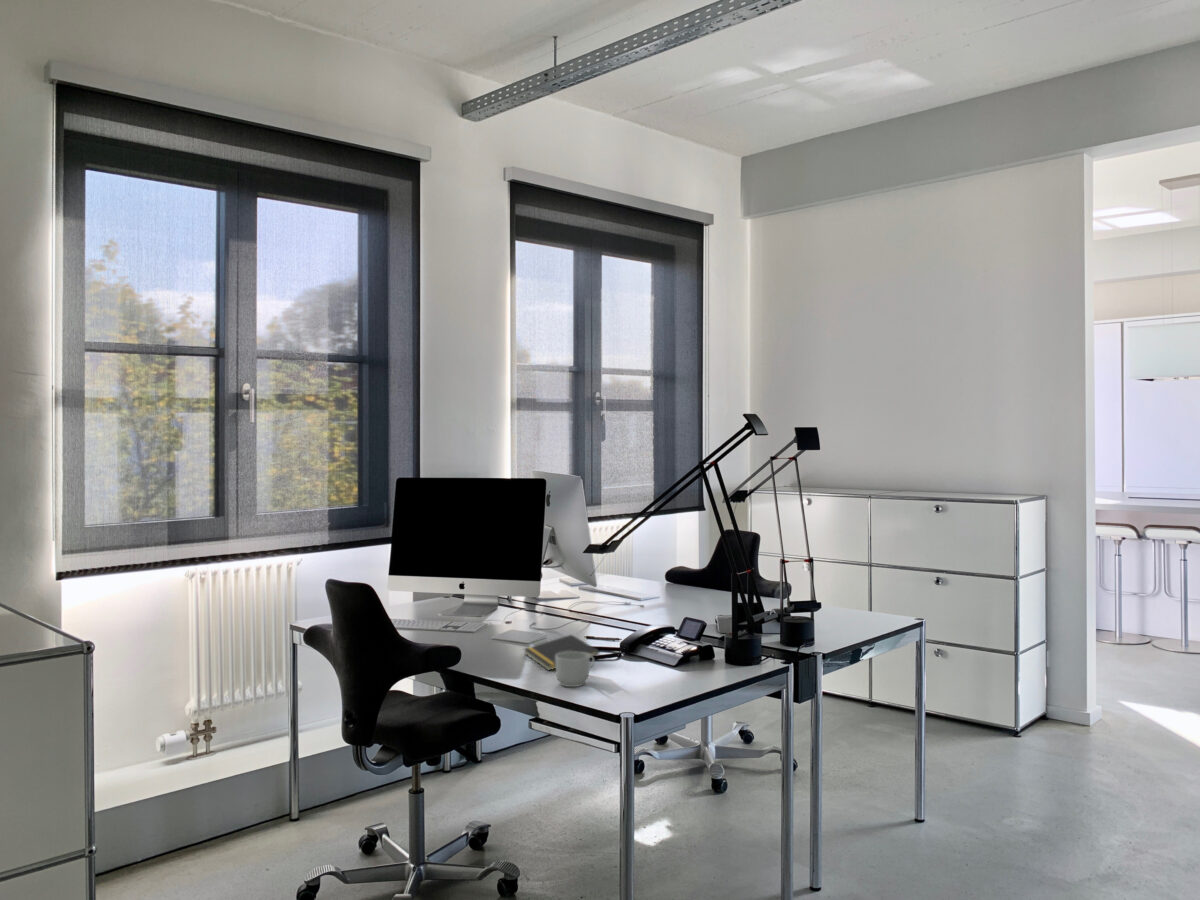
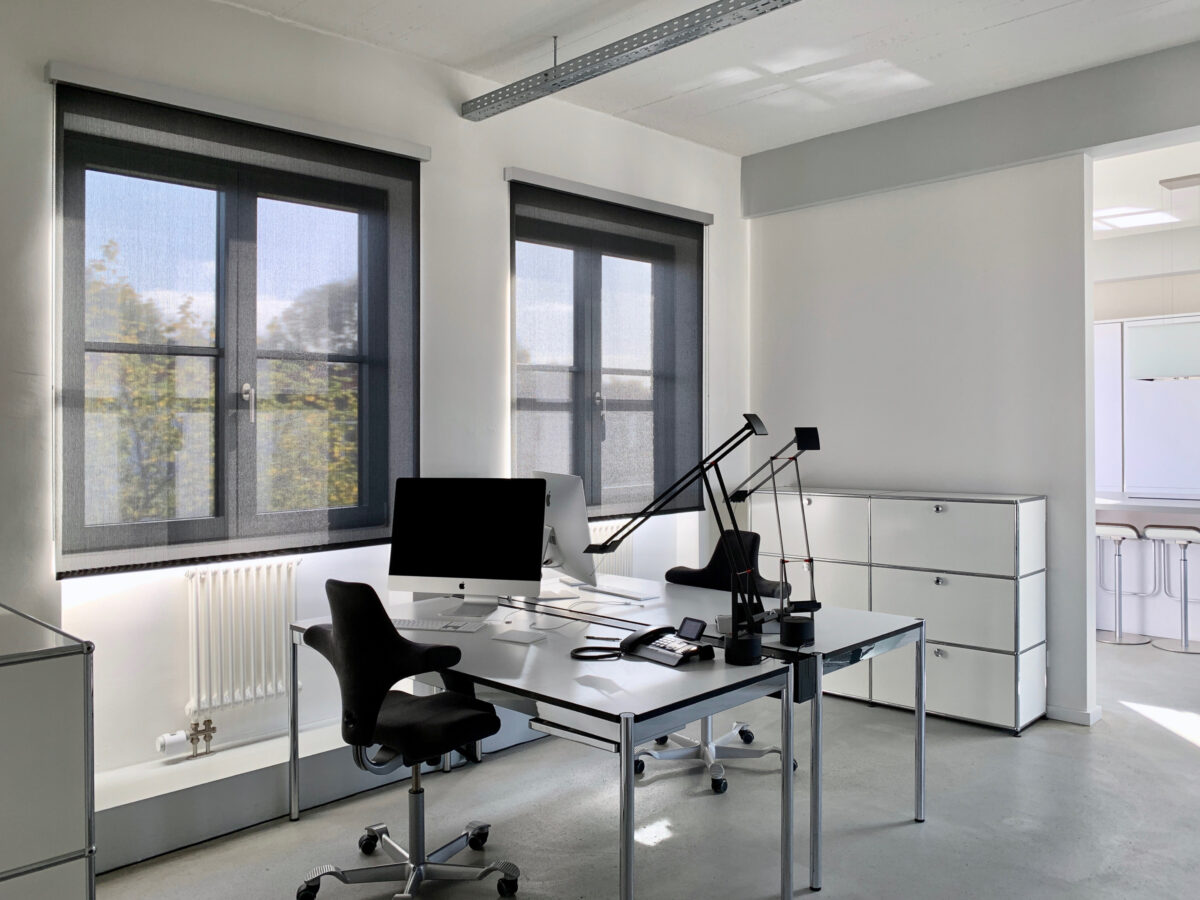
- notepad [523,634,601,671]
- mug [555,651,596,688]
